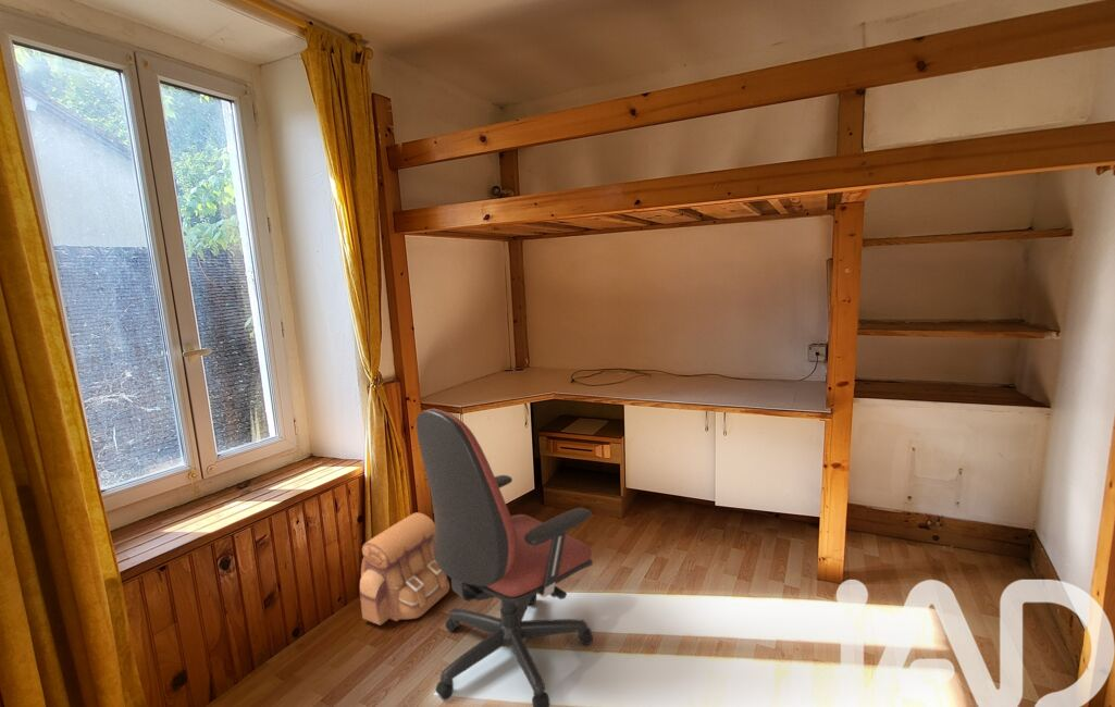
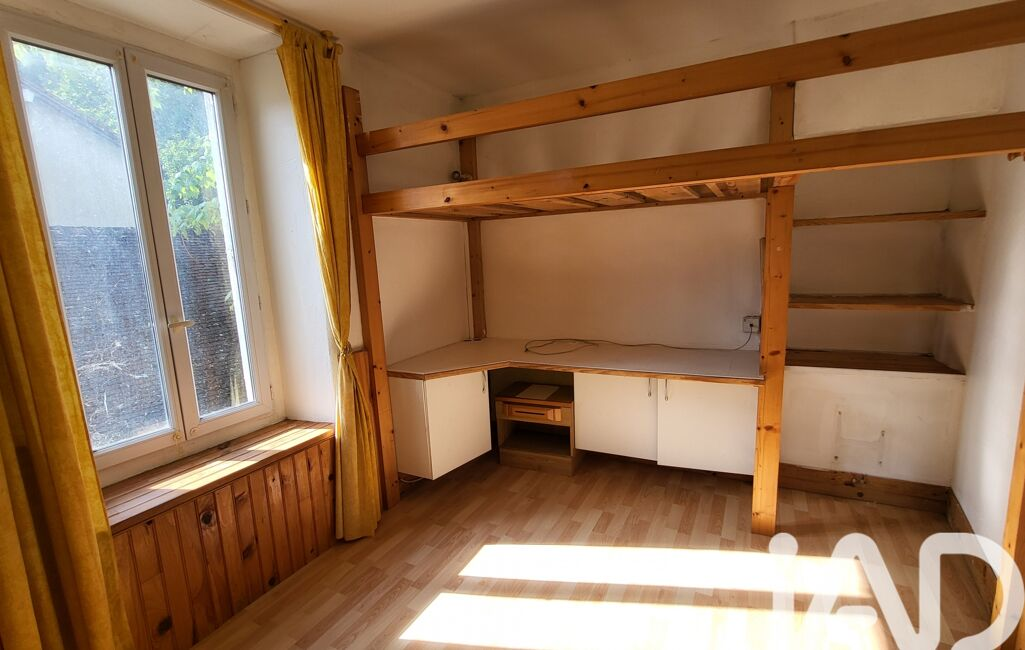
- backpack [359,511,451,627]
- office chair [416,408,594,707]
